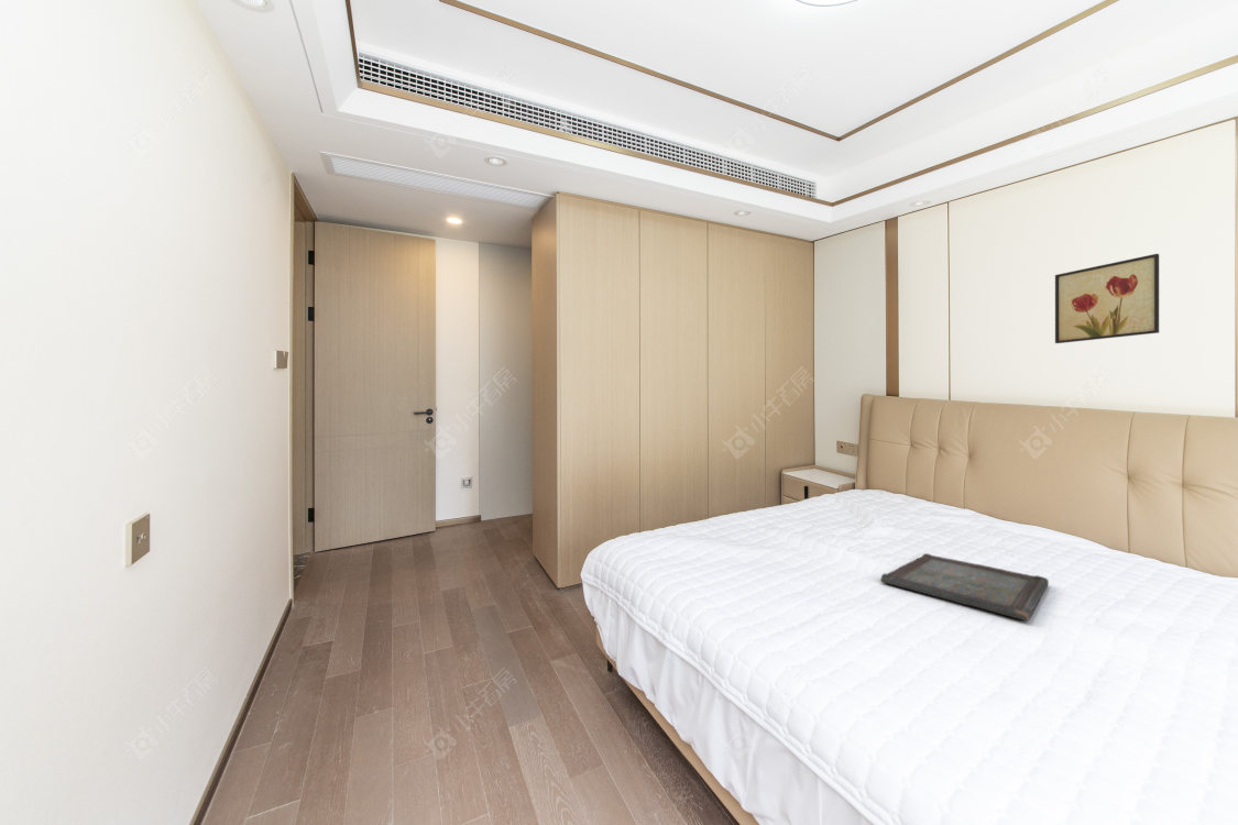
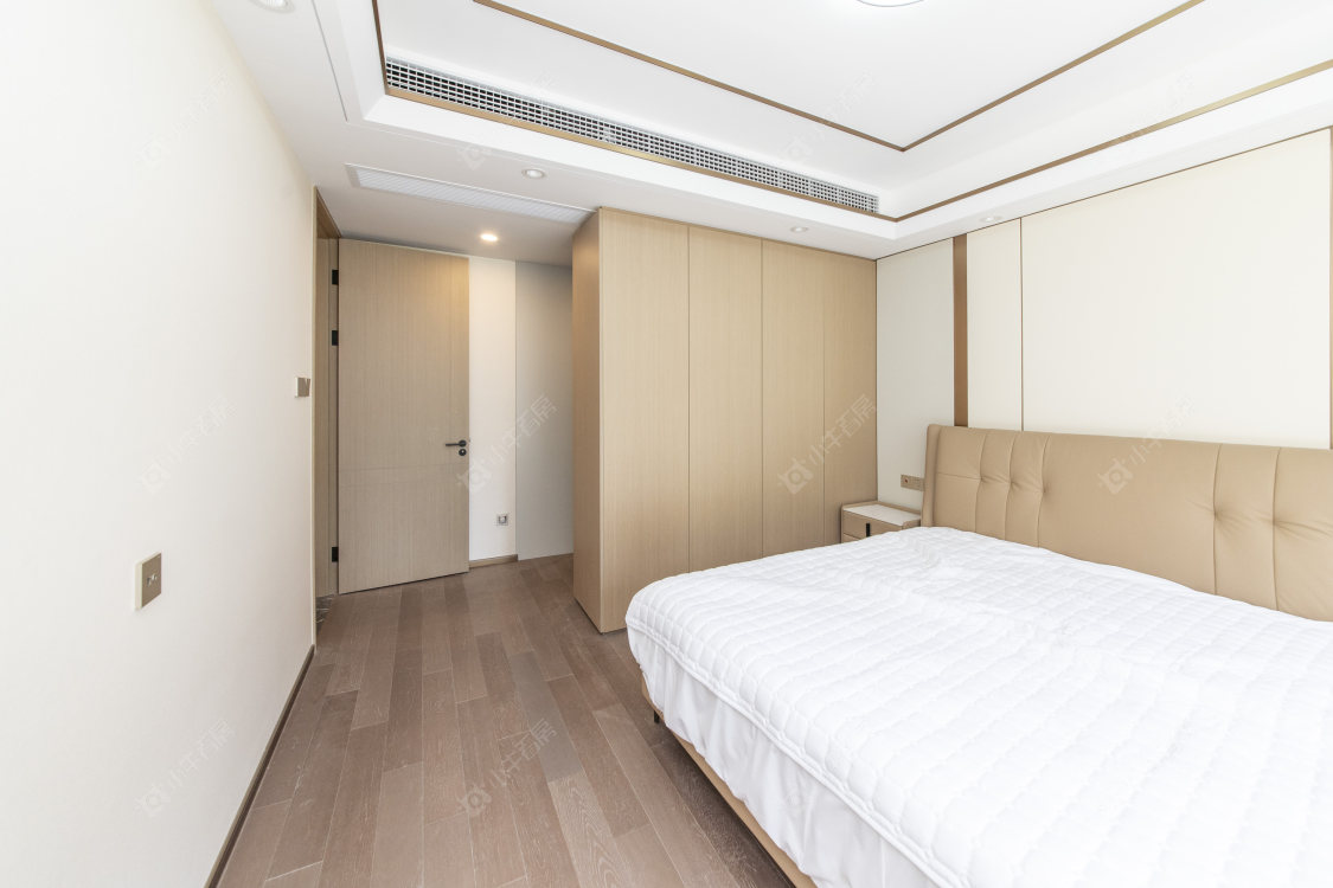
- serving tray [879,552,1050,622]
- wall art [1054,253,1160,344]
